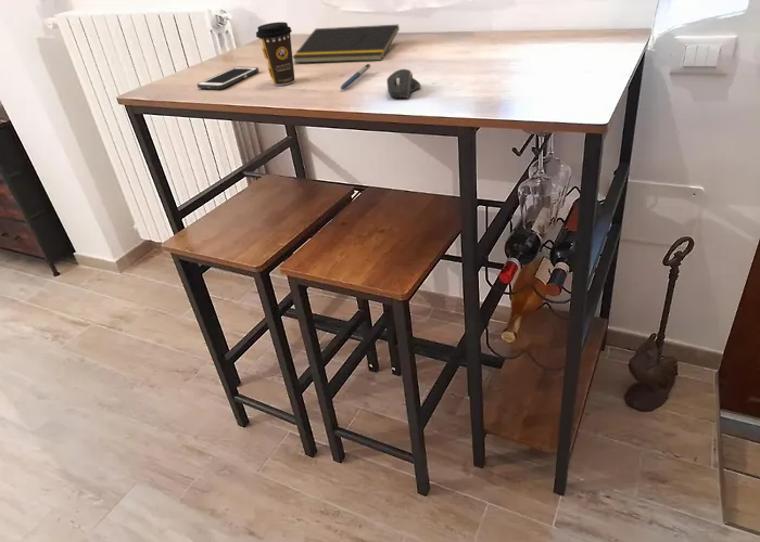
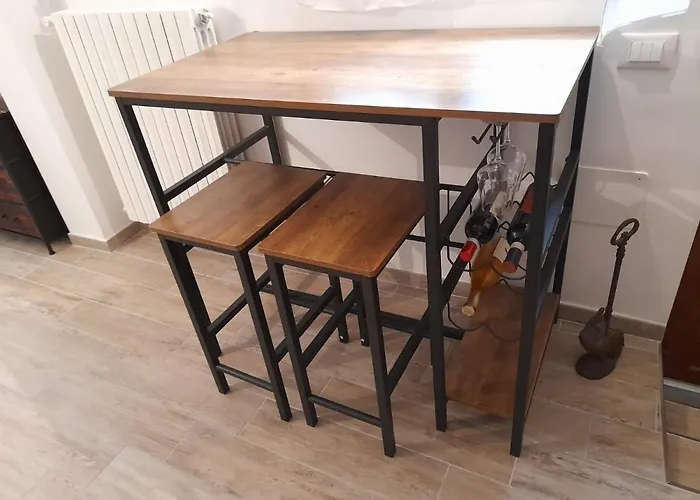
- notepad [292,24,401,64]
- computer mouse [385,68,422,100]
- coffee cup [255,21,296,87]
- cell phone [197,66,259,90]
- pen [340,63,371,90]
